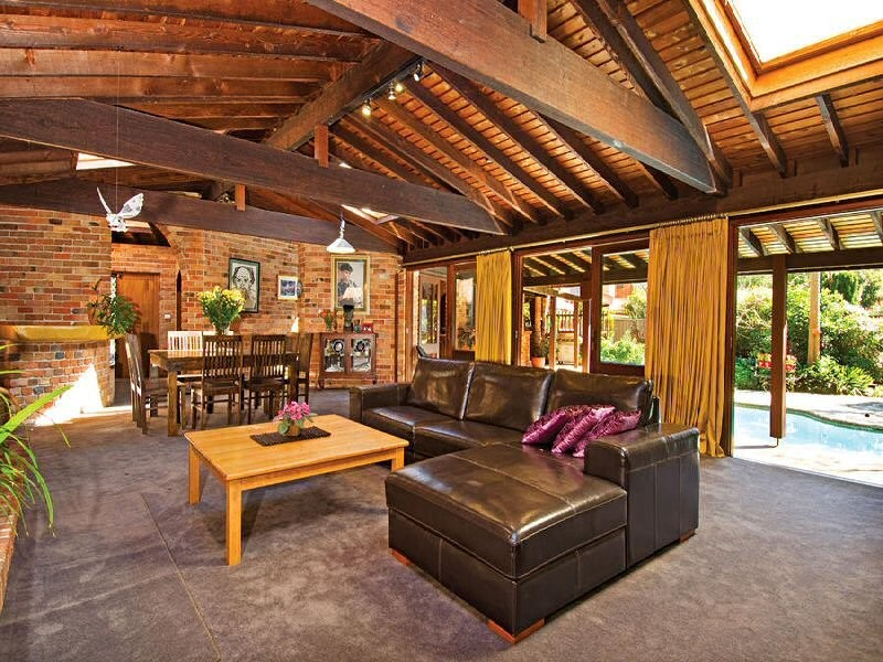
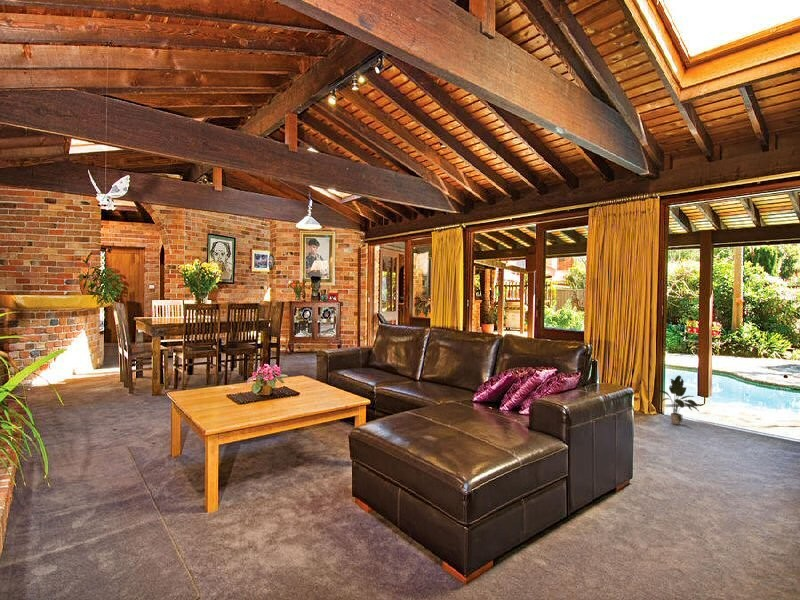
+ potted plant [657,374,700,426]
